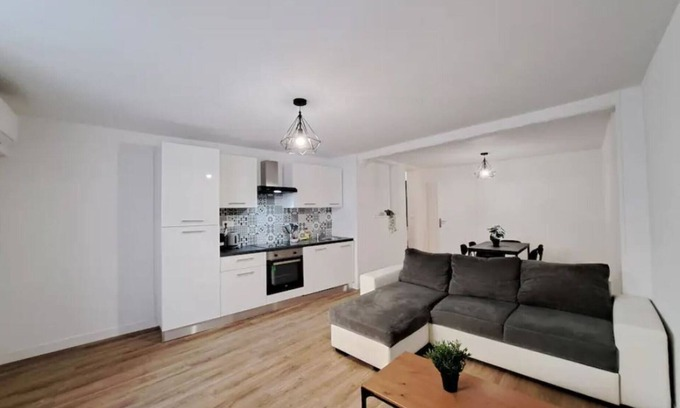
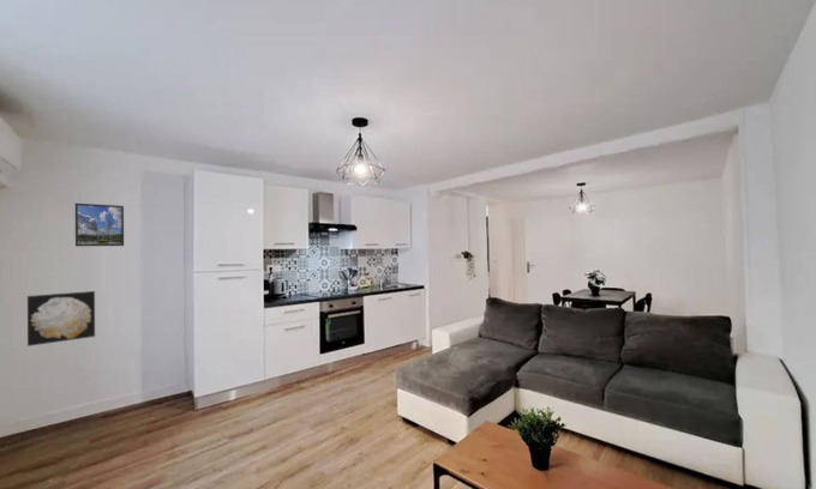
+ wall art [26,290,96,348]
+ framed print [74,203,125,247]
